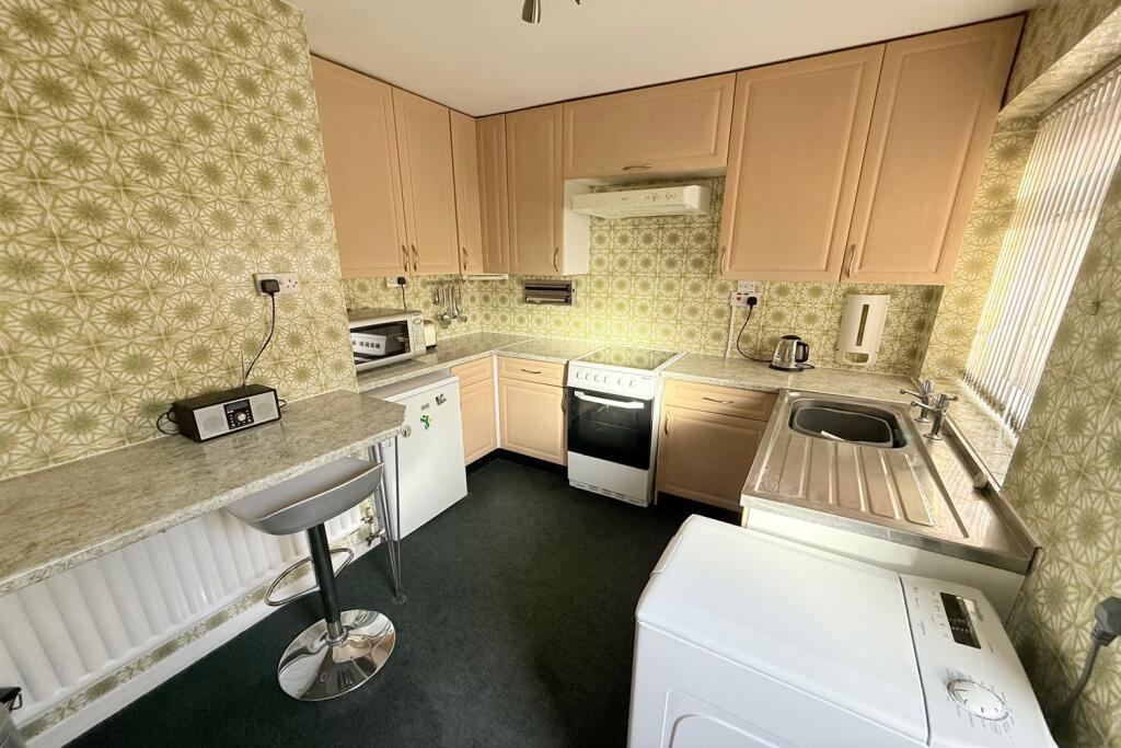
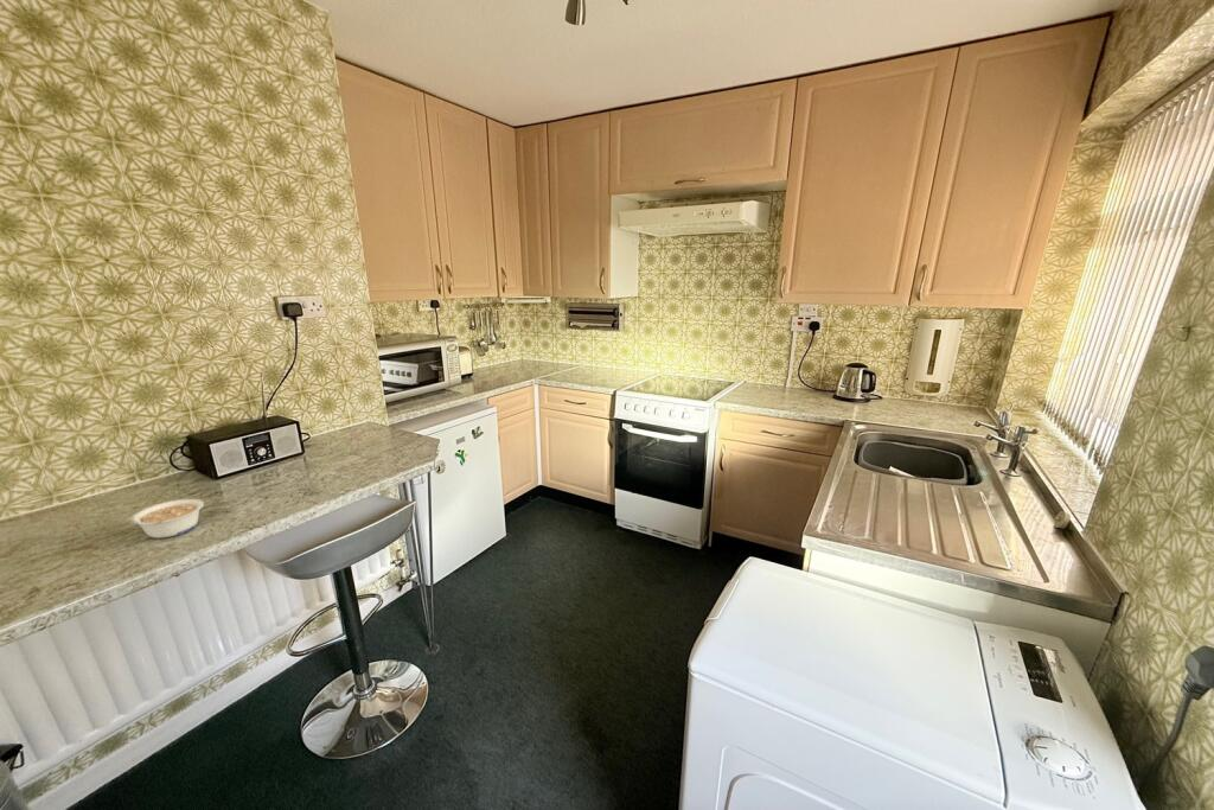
+ legume [130,498,205,540]
